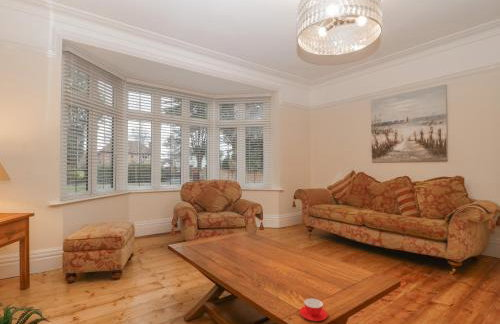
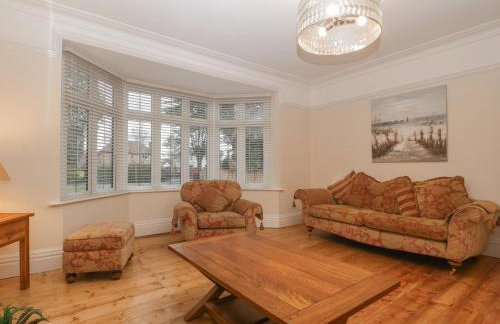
- teacup [299,297,329,322]
